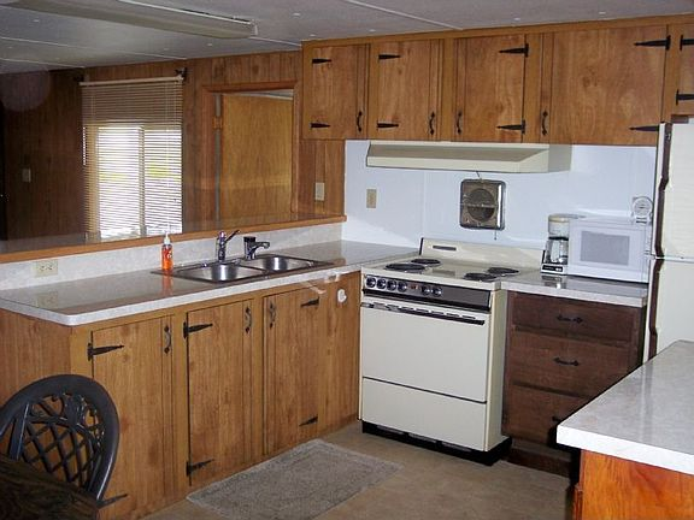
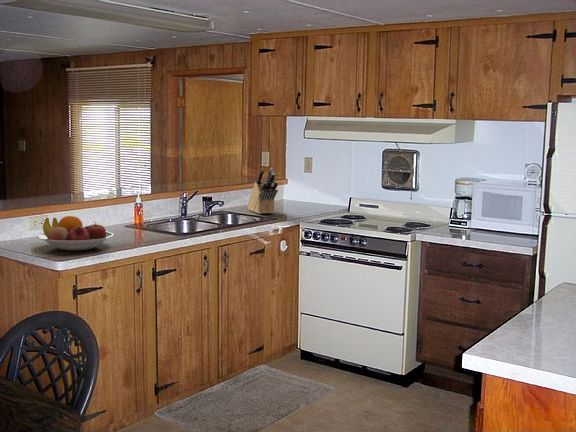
+ fruit bowl [37,215,115,251]
+ knife block [247,167,279,215]
